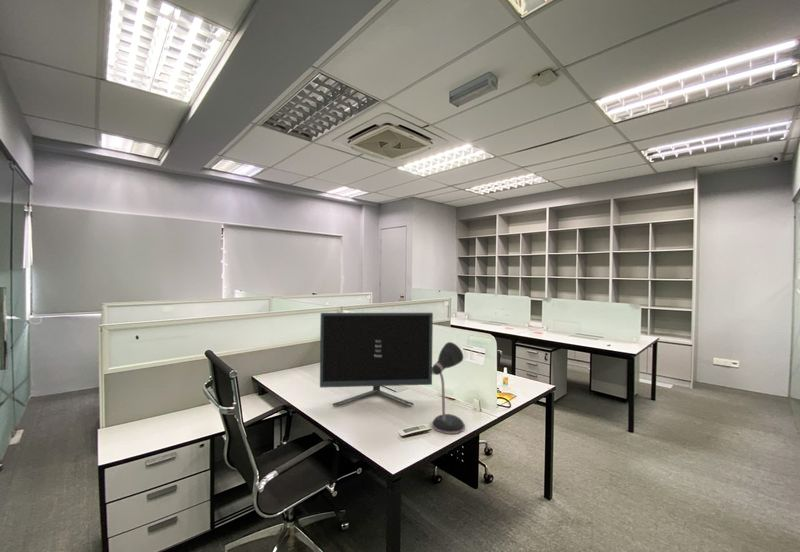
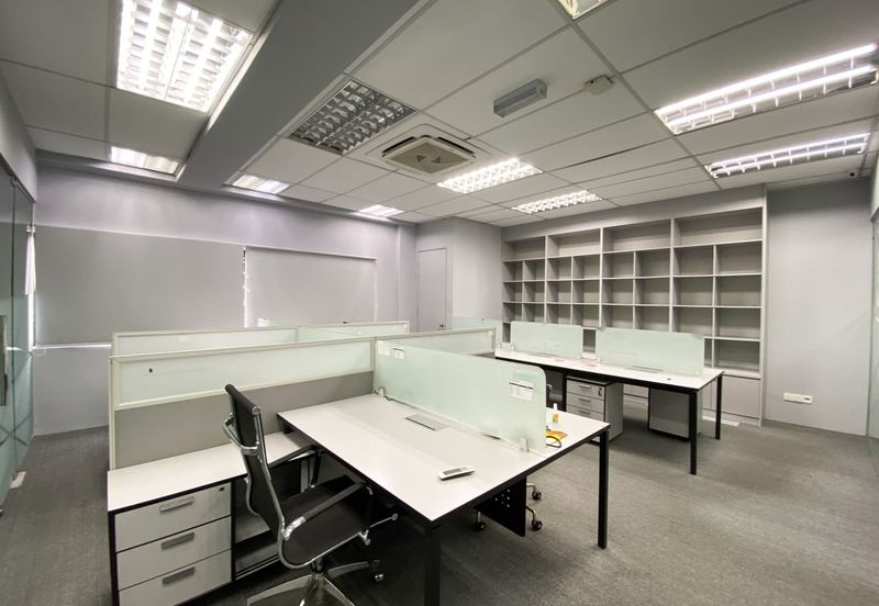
- desk lamp [431,341,466,435]
- monitor [319,312,434,407]
